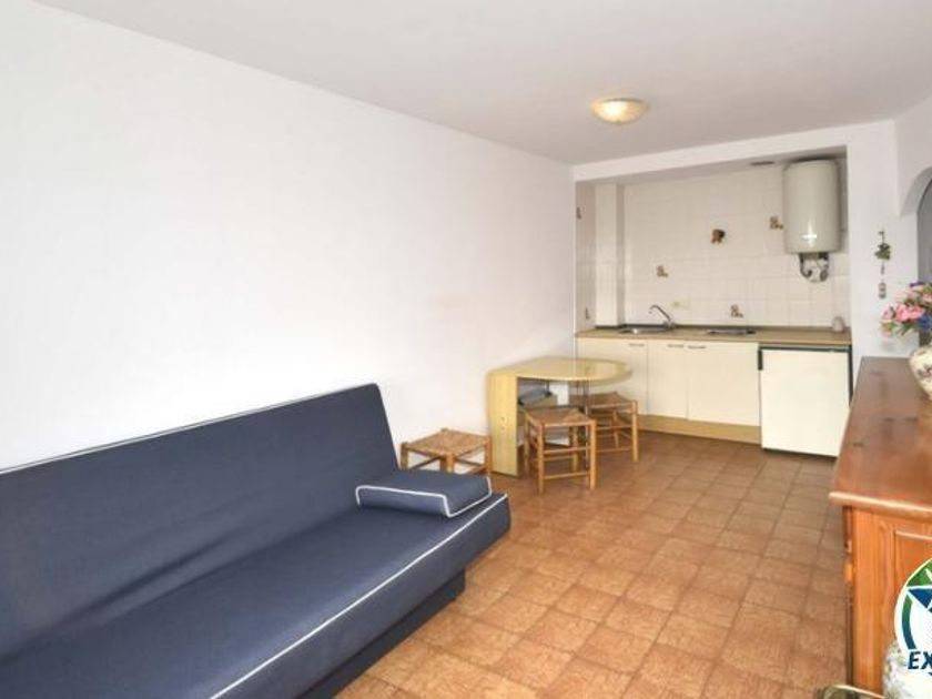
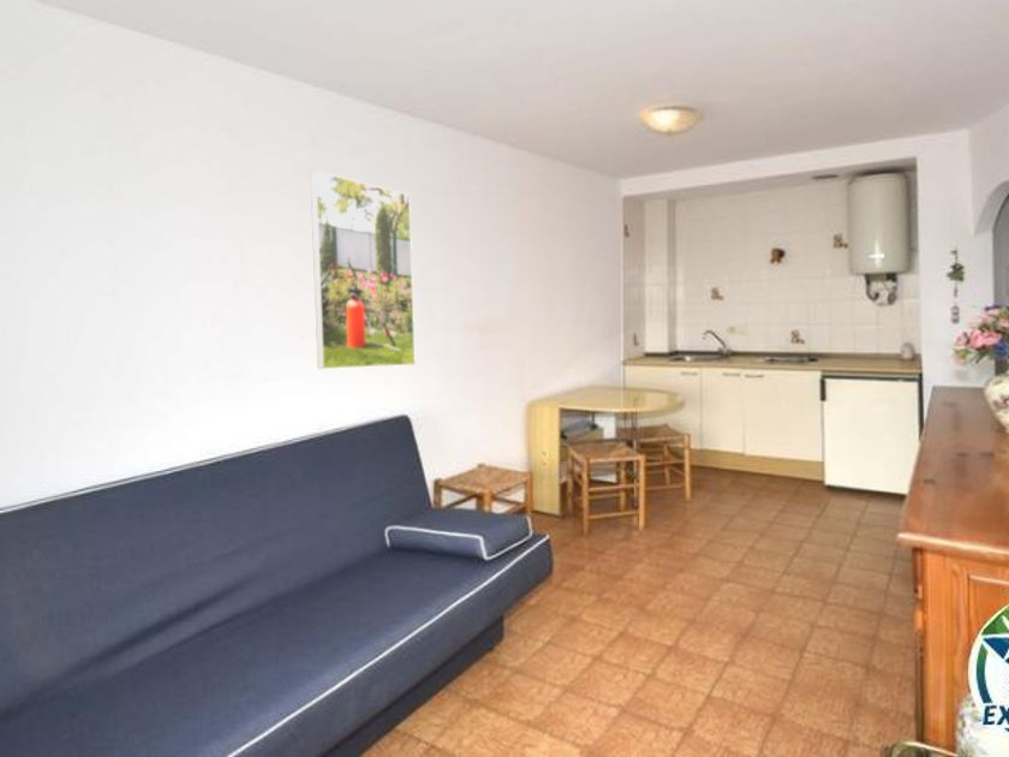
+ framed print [310,169,417,370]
